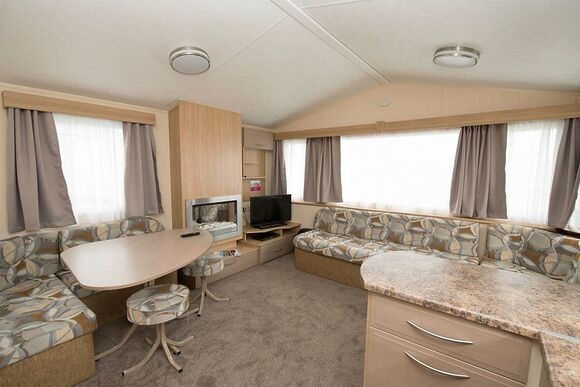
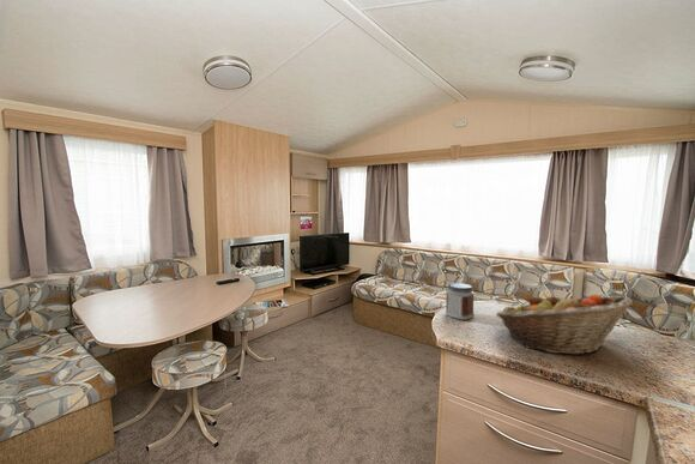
+ fruit basket [495,291,634,356]
+ jar [445,282,476,321]
